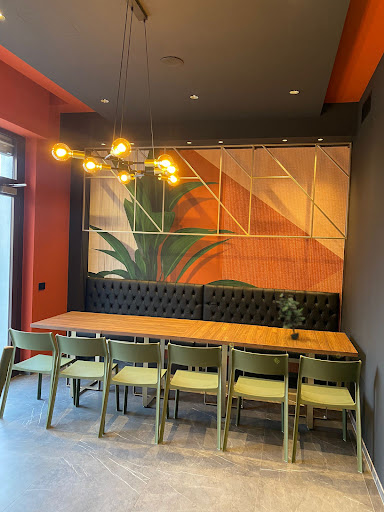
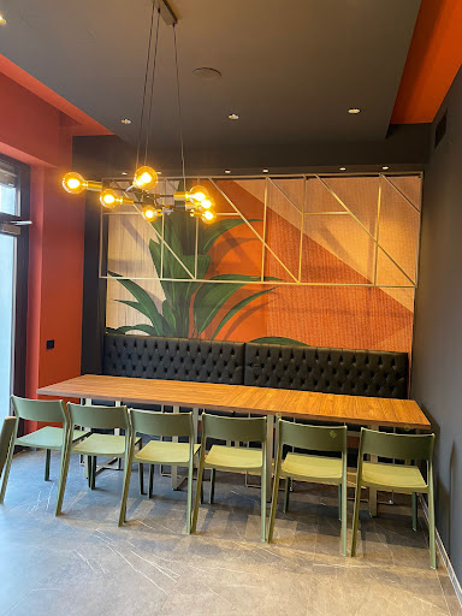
- potted plant [276,293,306,340]
